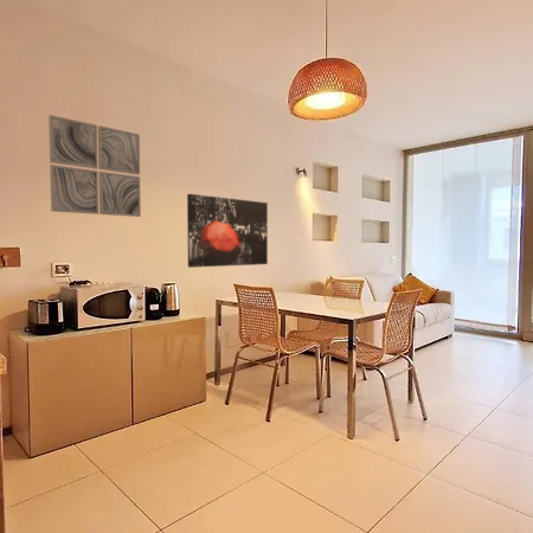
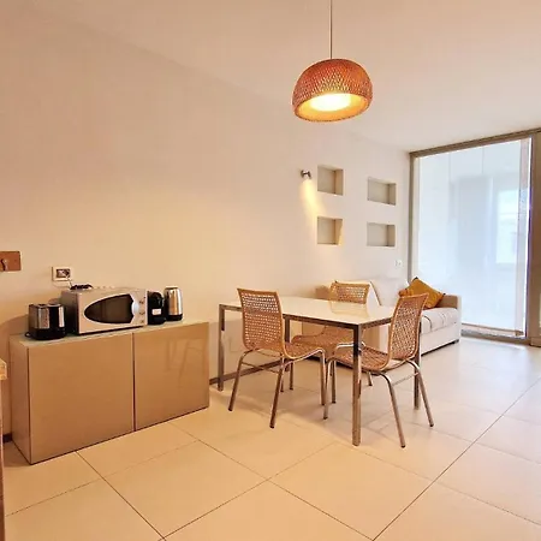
- wall art [47,114,142,218]
- wall art [186,193,269,269]
